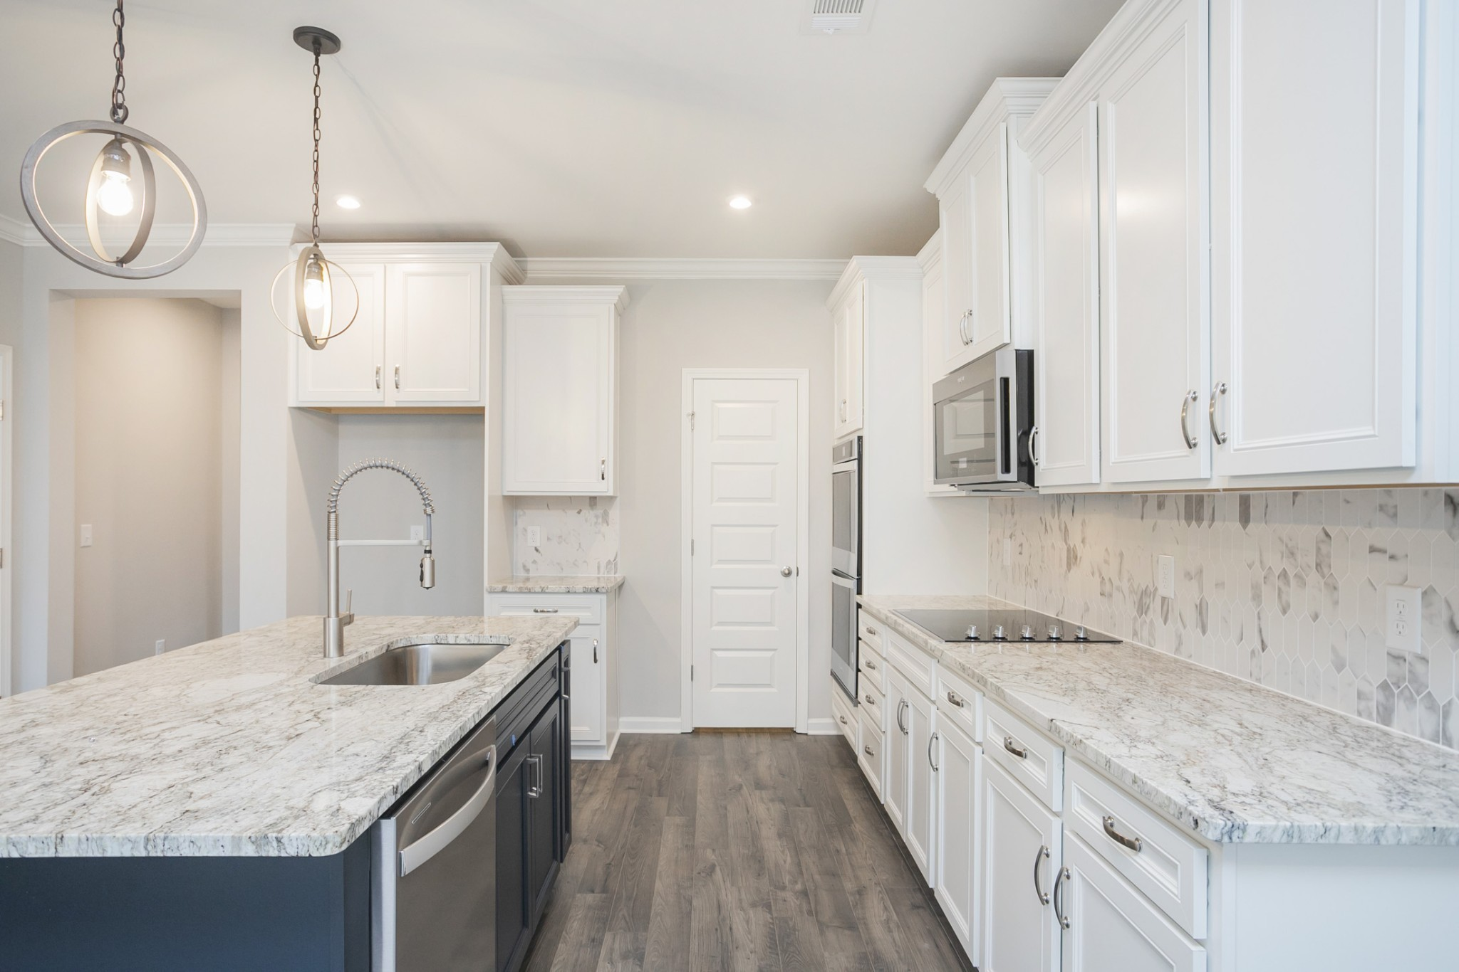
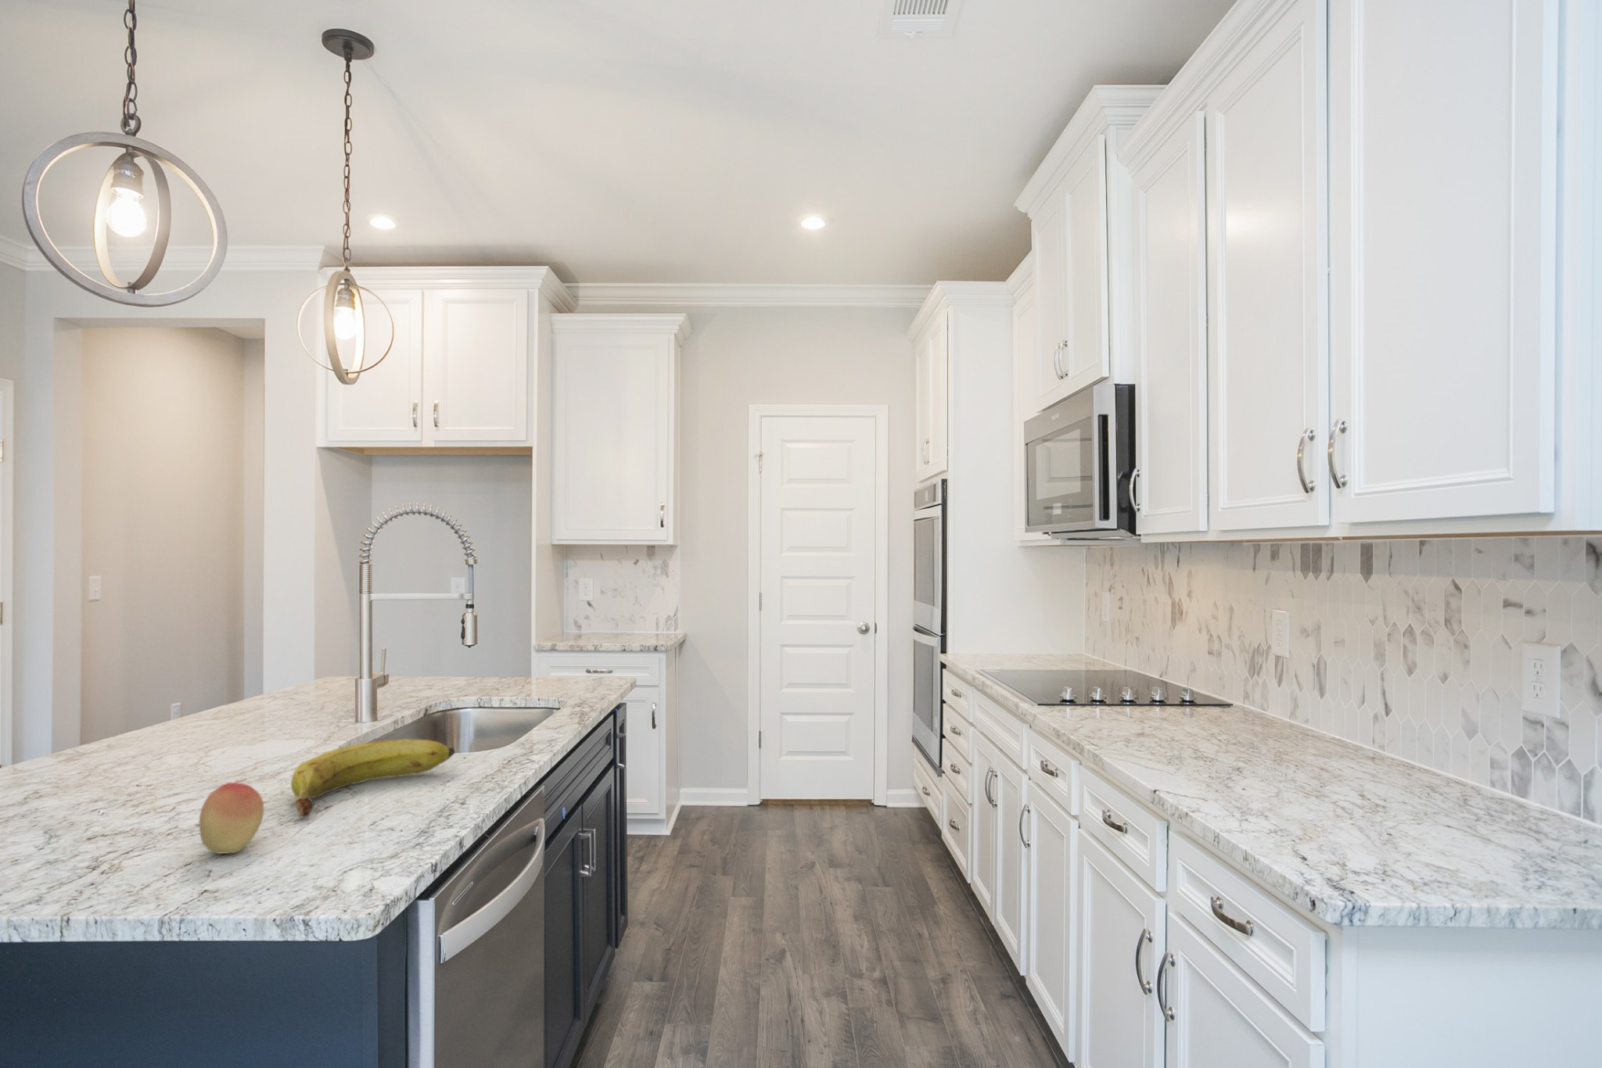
+ fruit [199,782,265,855]
+ banana [290,738,455,820]
